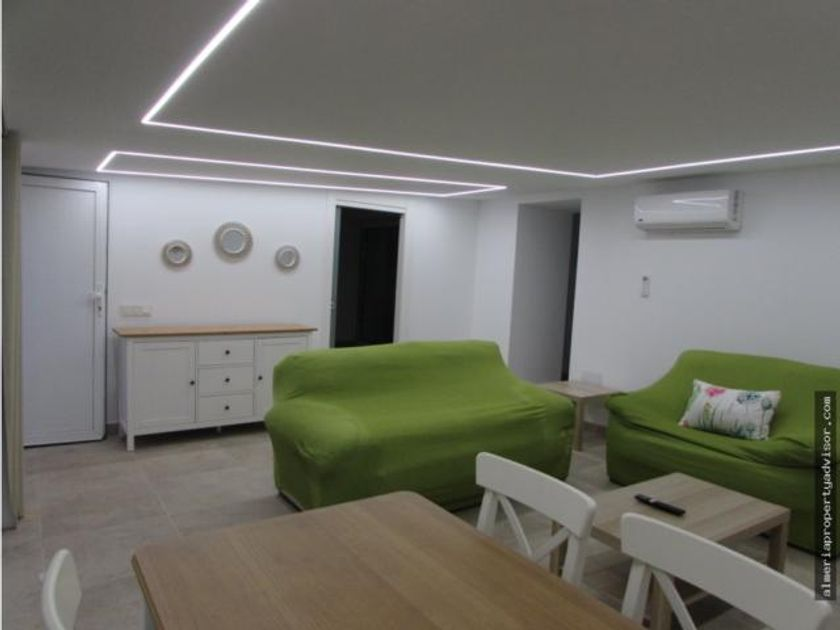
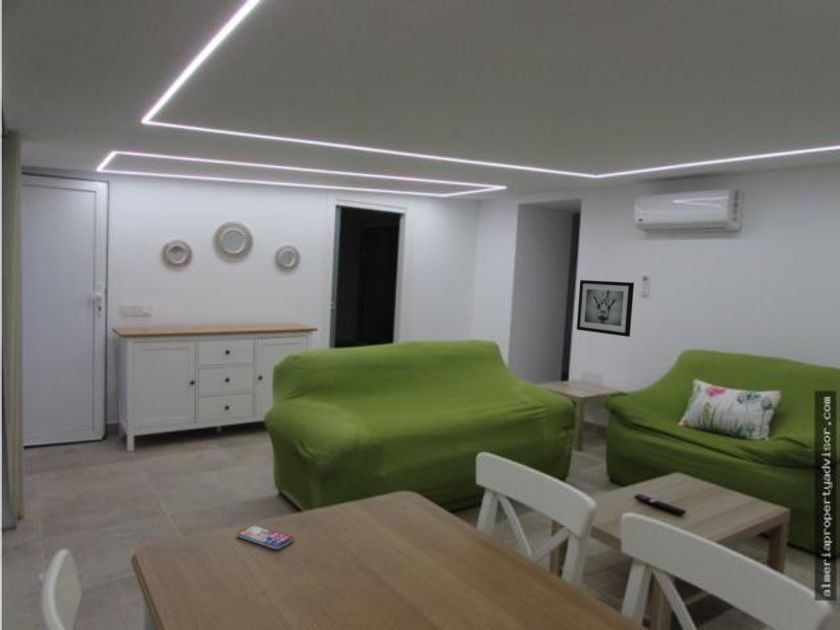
+ wall art [576,279,635,338]
+ smartphone [236,524,295,550]
